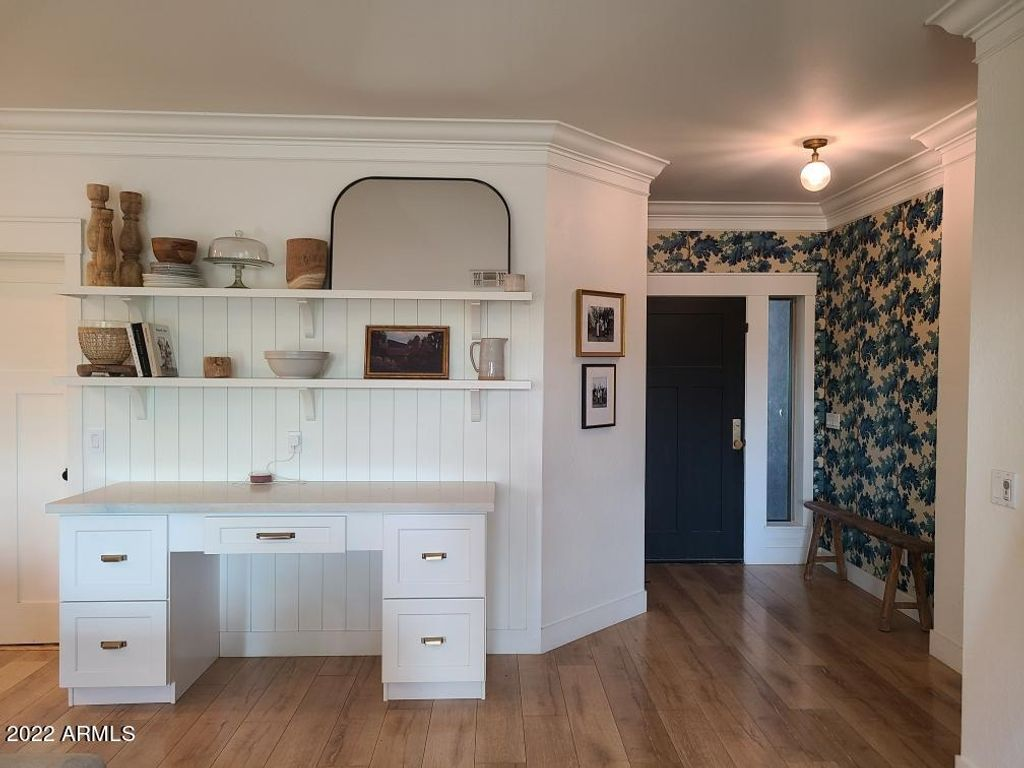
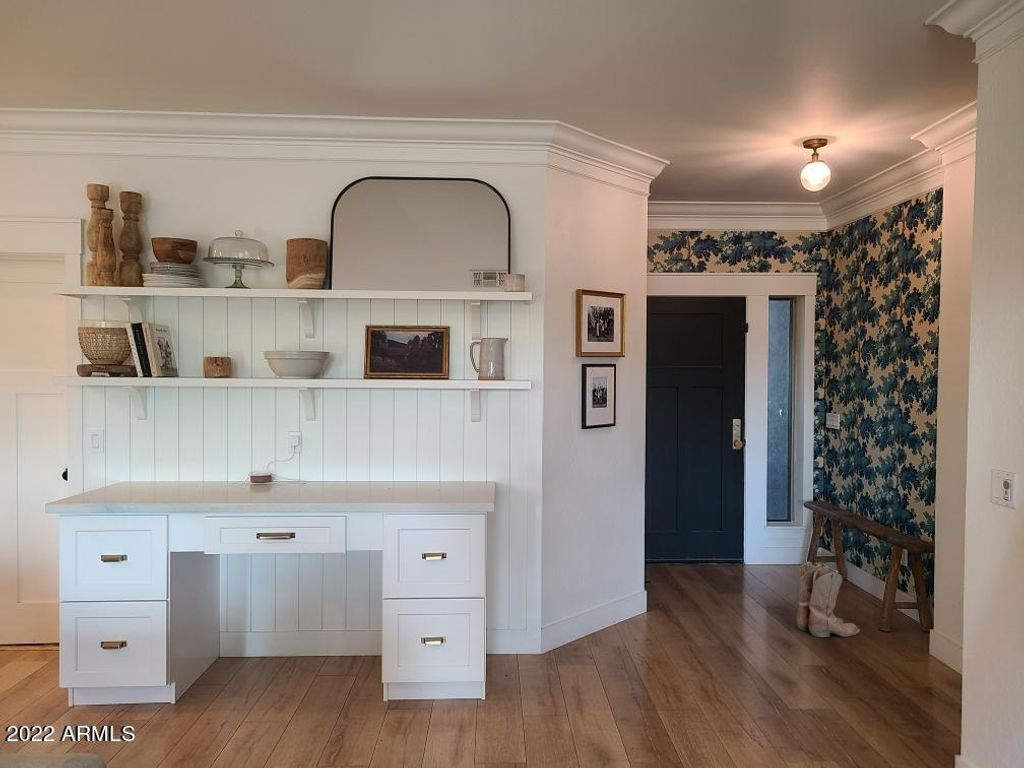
+ boots [796,560,861,638]
